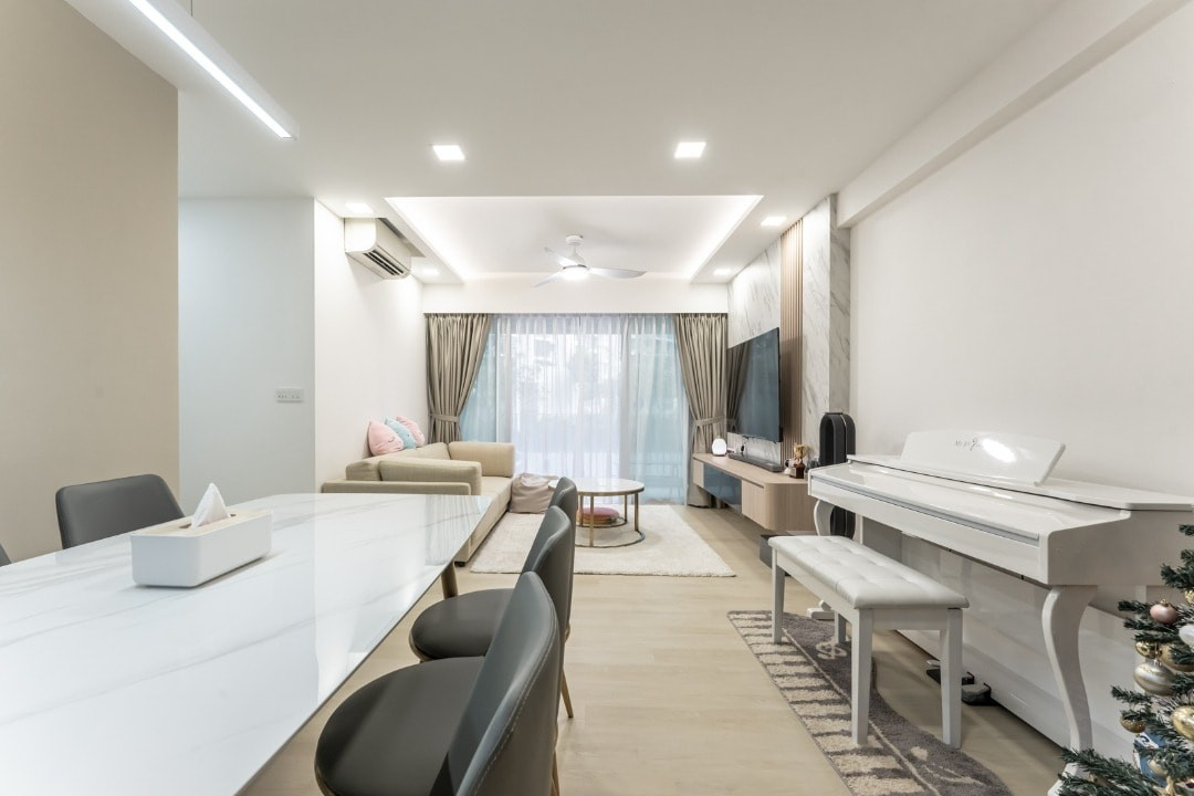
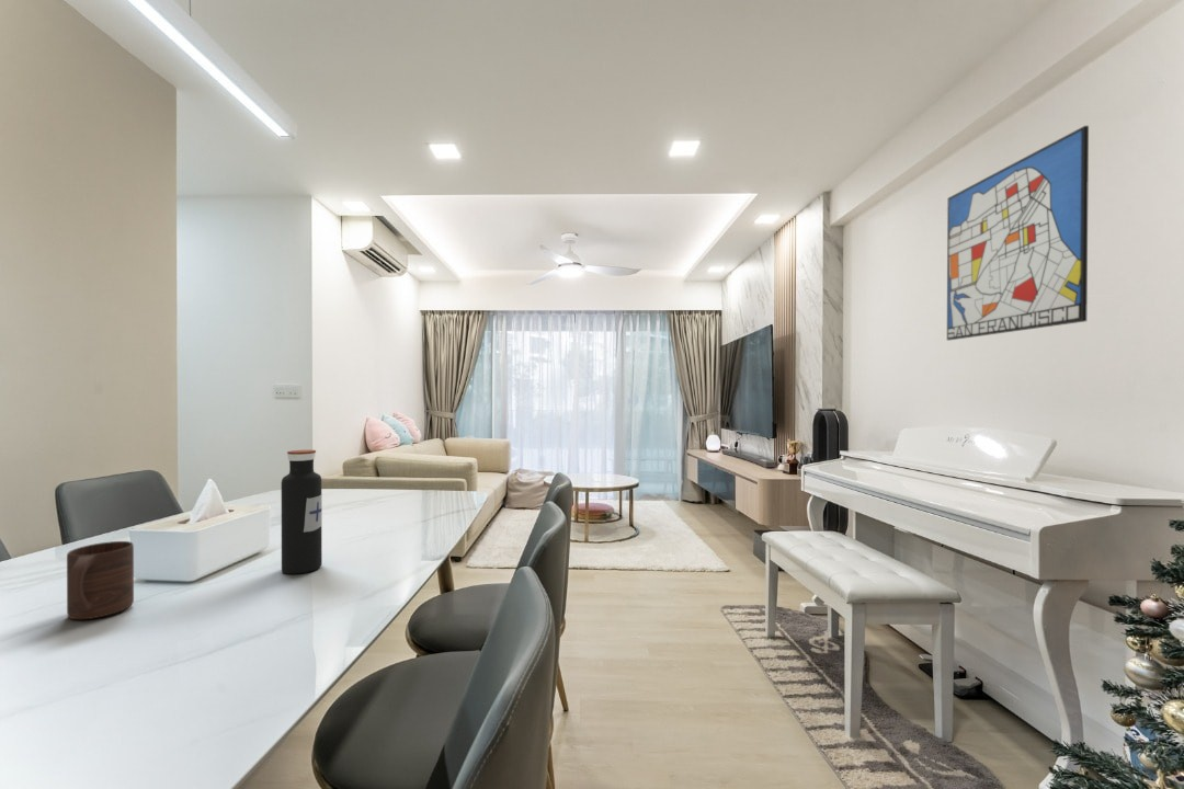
+ wall art [946,125,1090,341]
+ water bottle [281,449,323,575]
+ cup [66,540,135,620]
